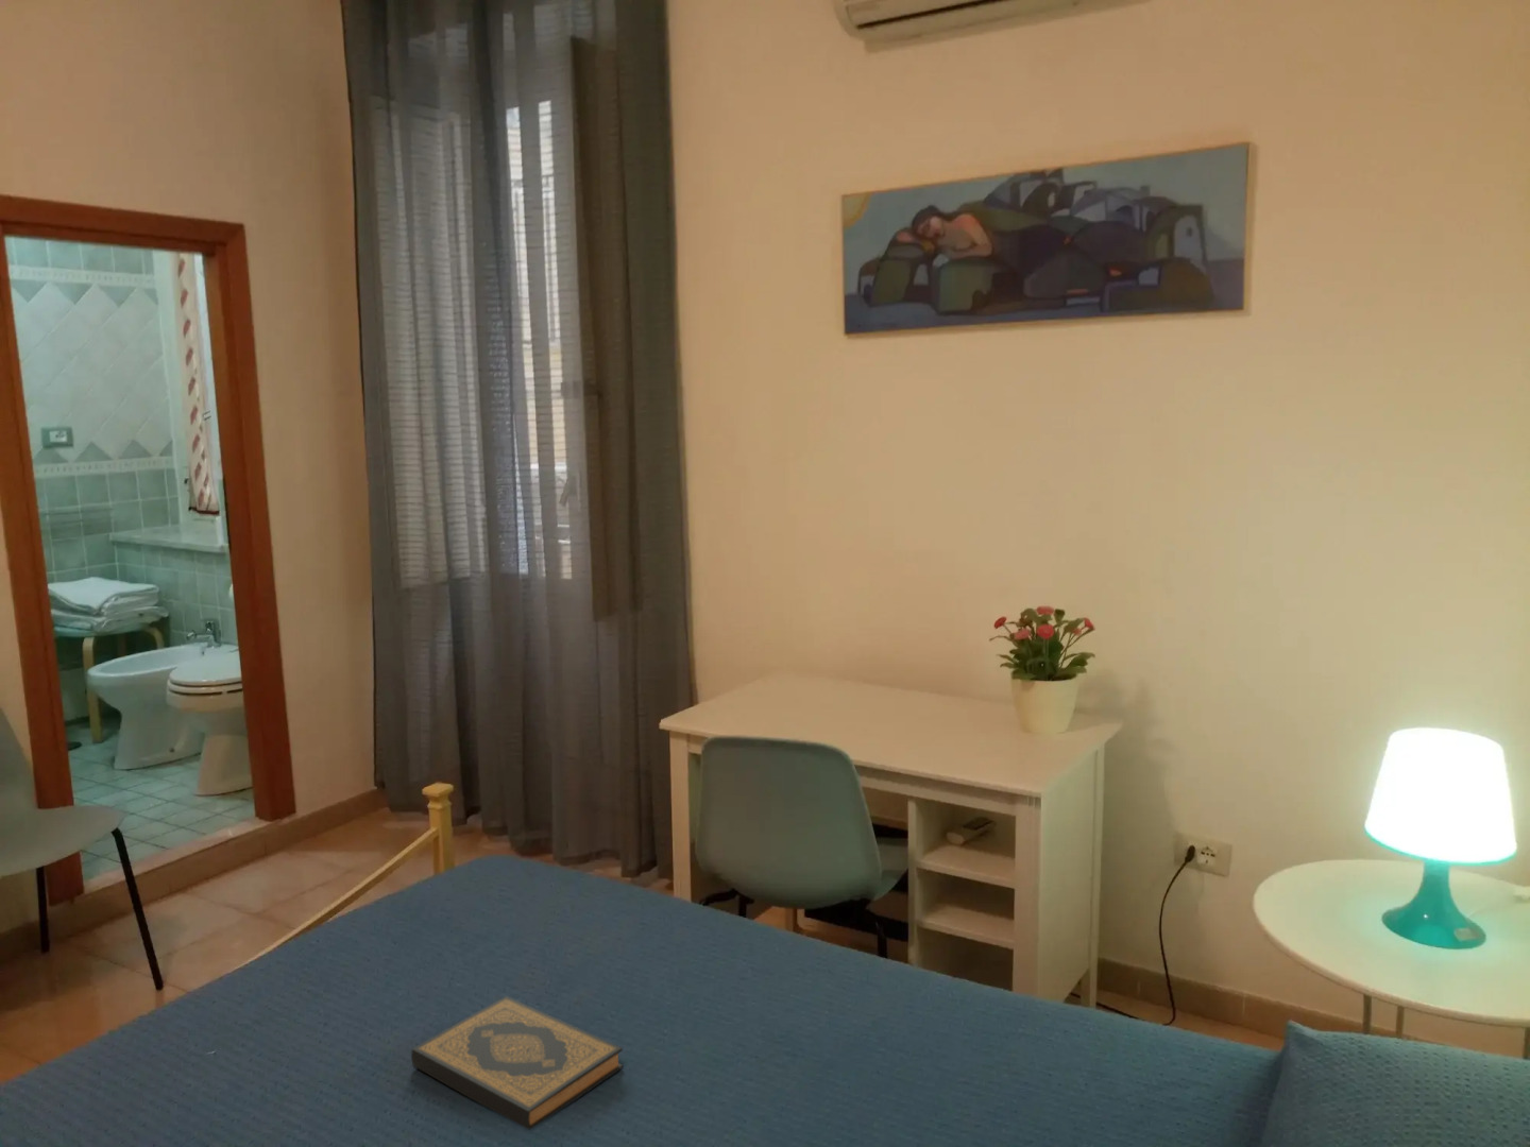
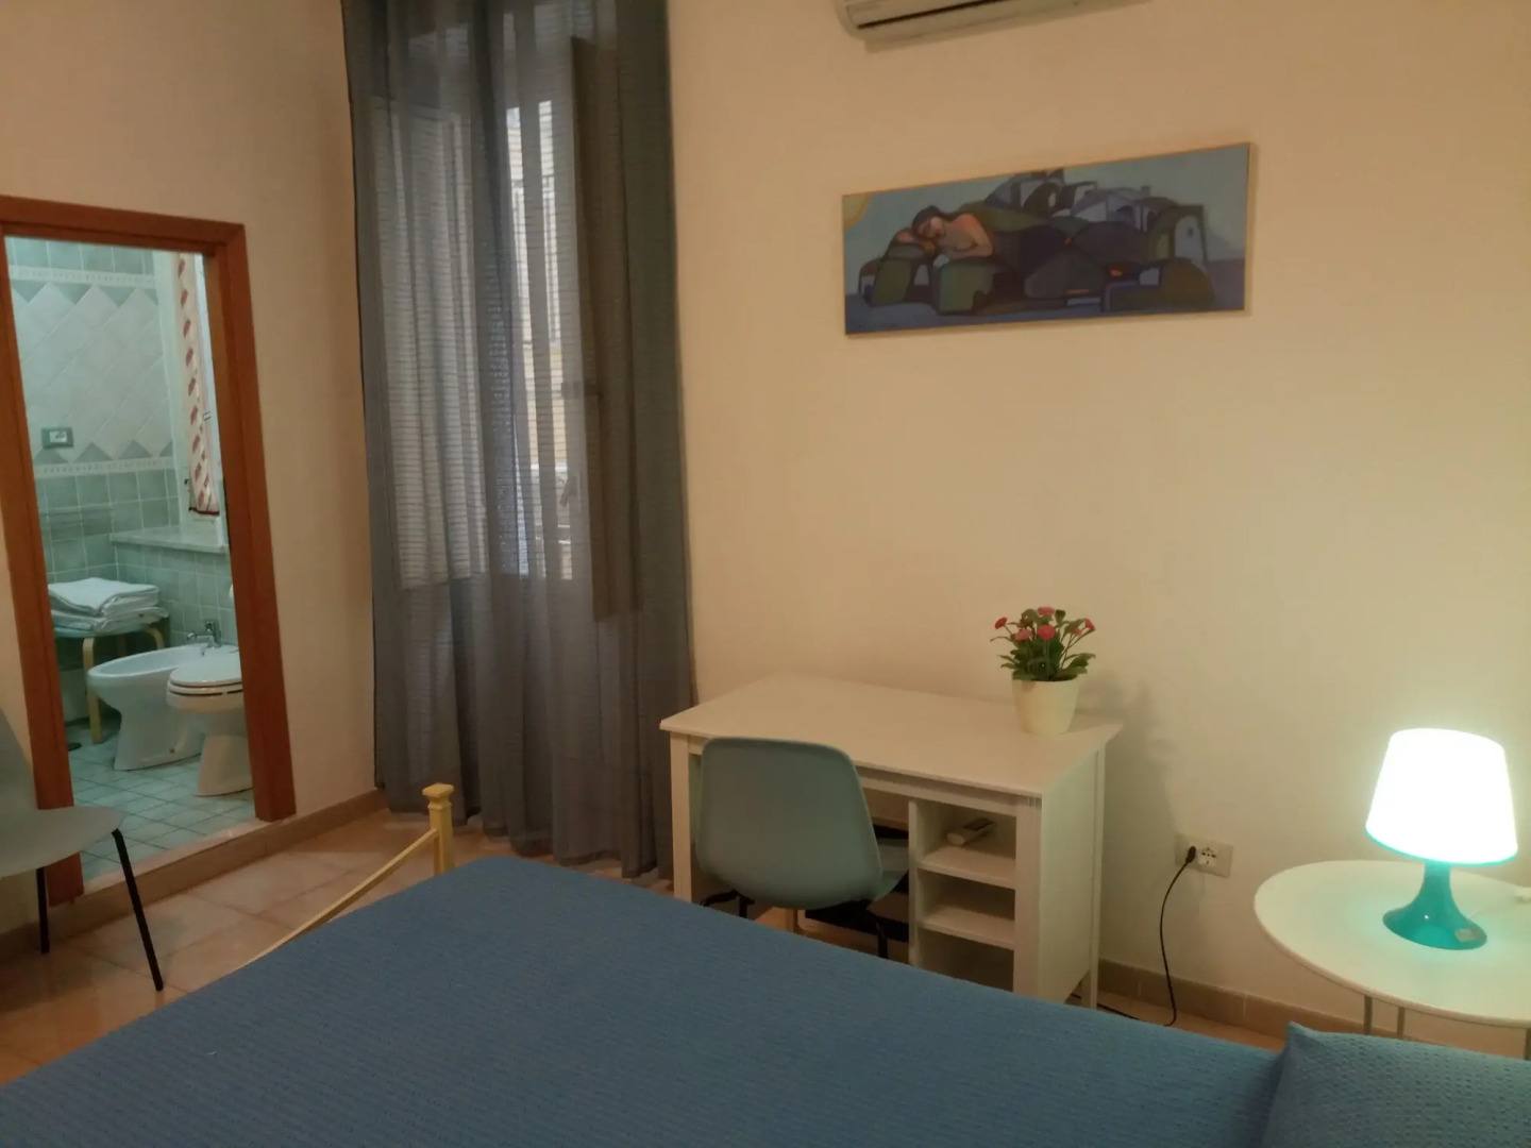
- hardback book [410,995,624,1131]
